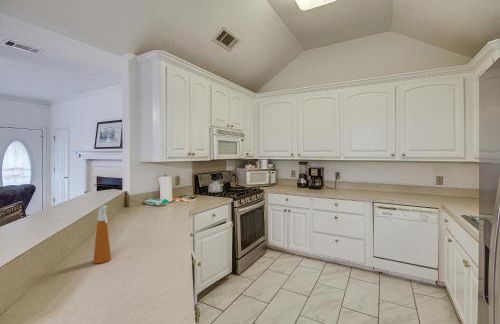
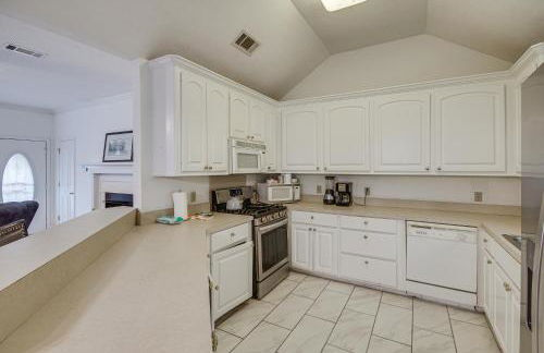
- spray bottle [92,204,112,264]
